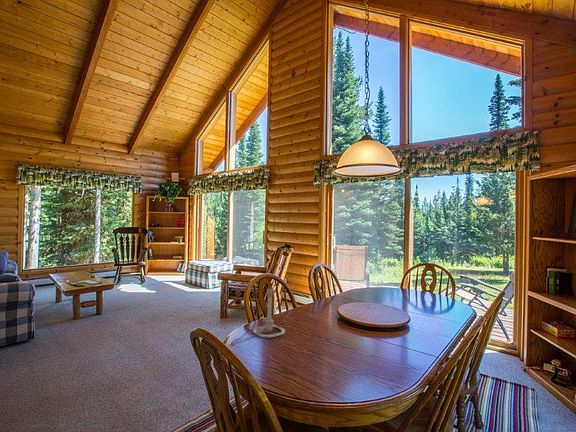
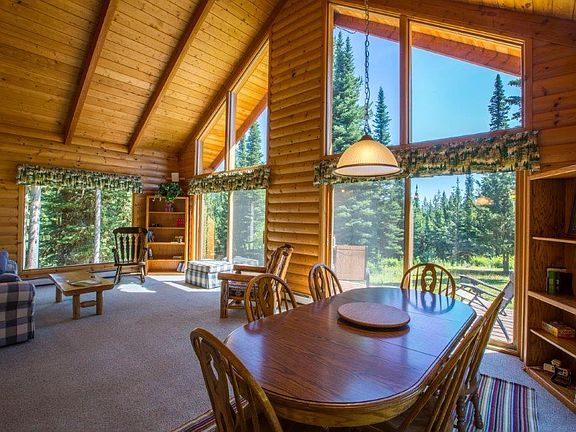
- lamp base [230,288,286,347]
